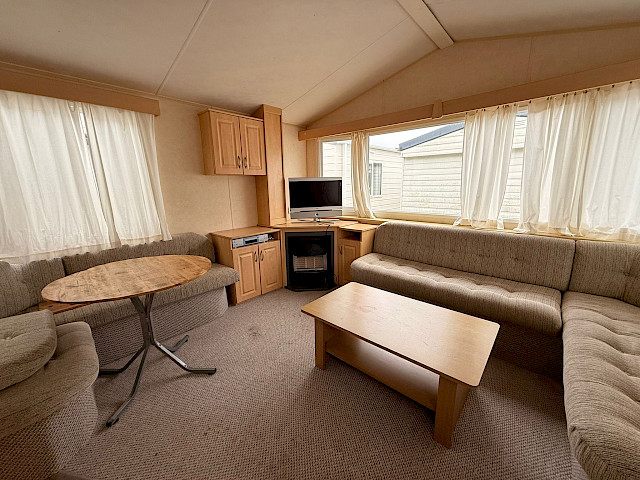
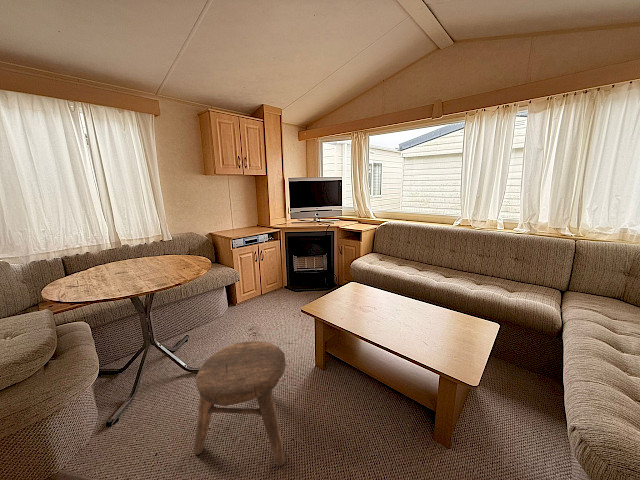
+ stool [193,340,287,467]
